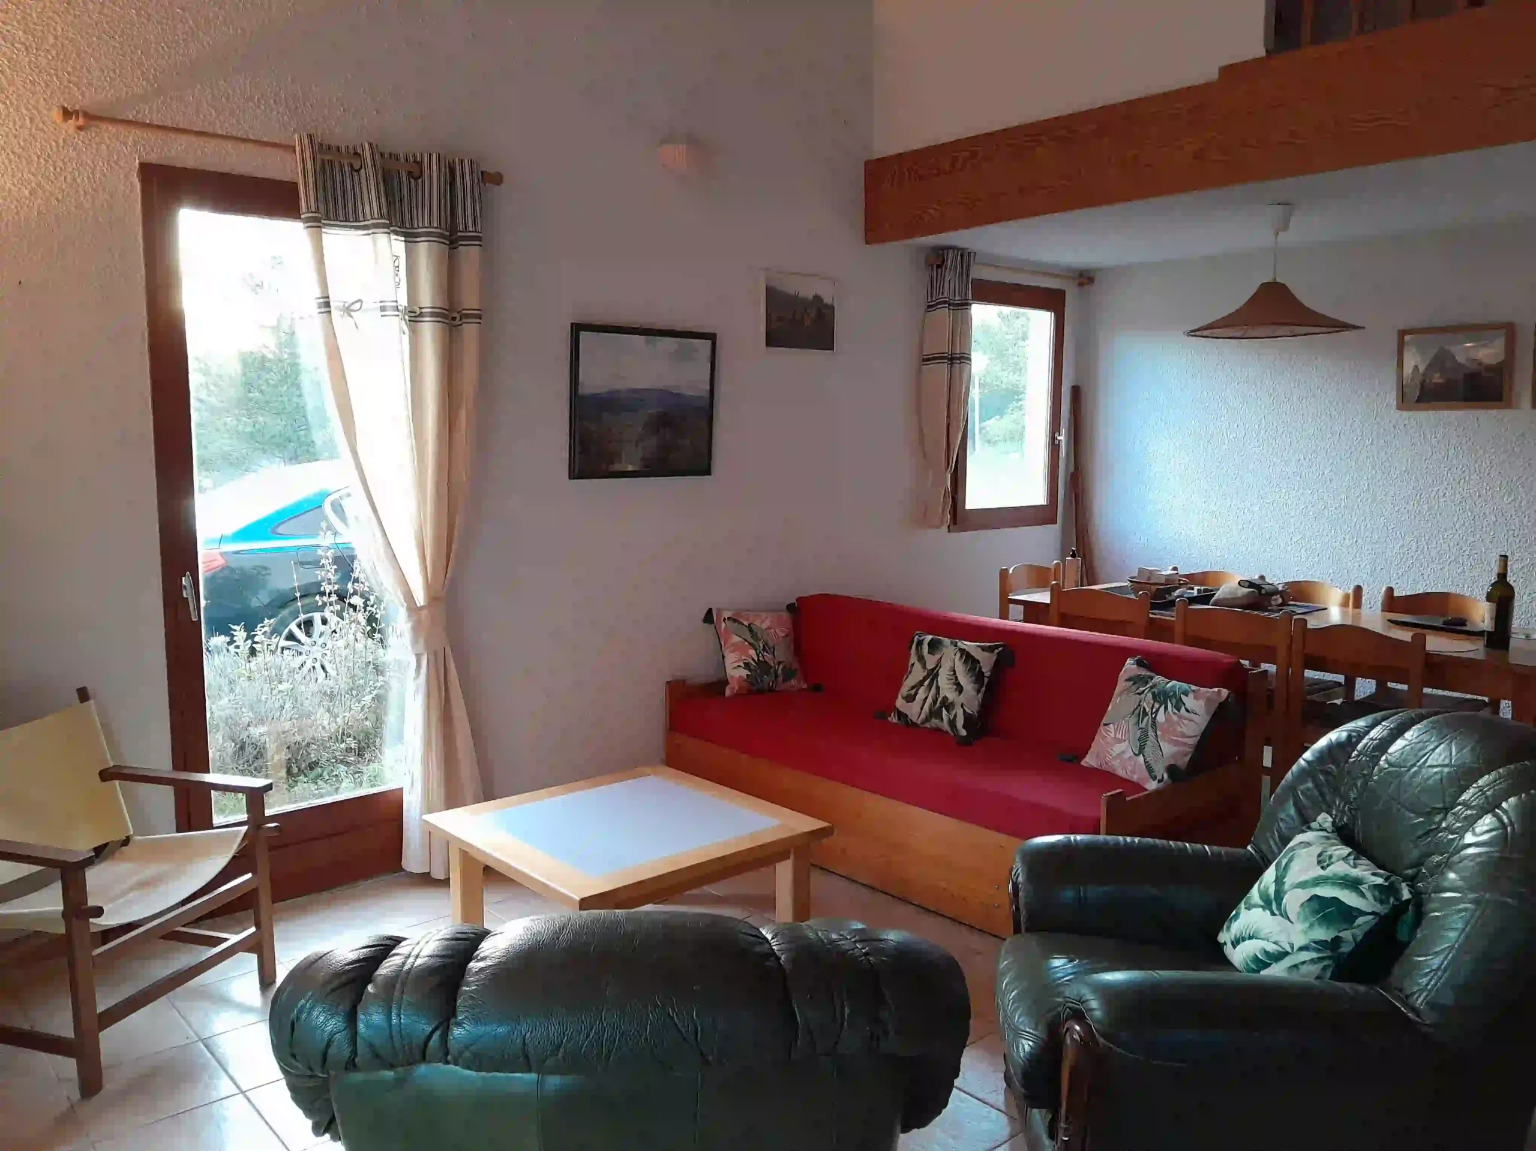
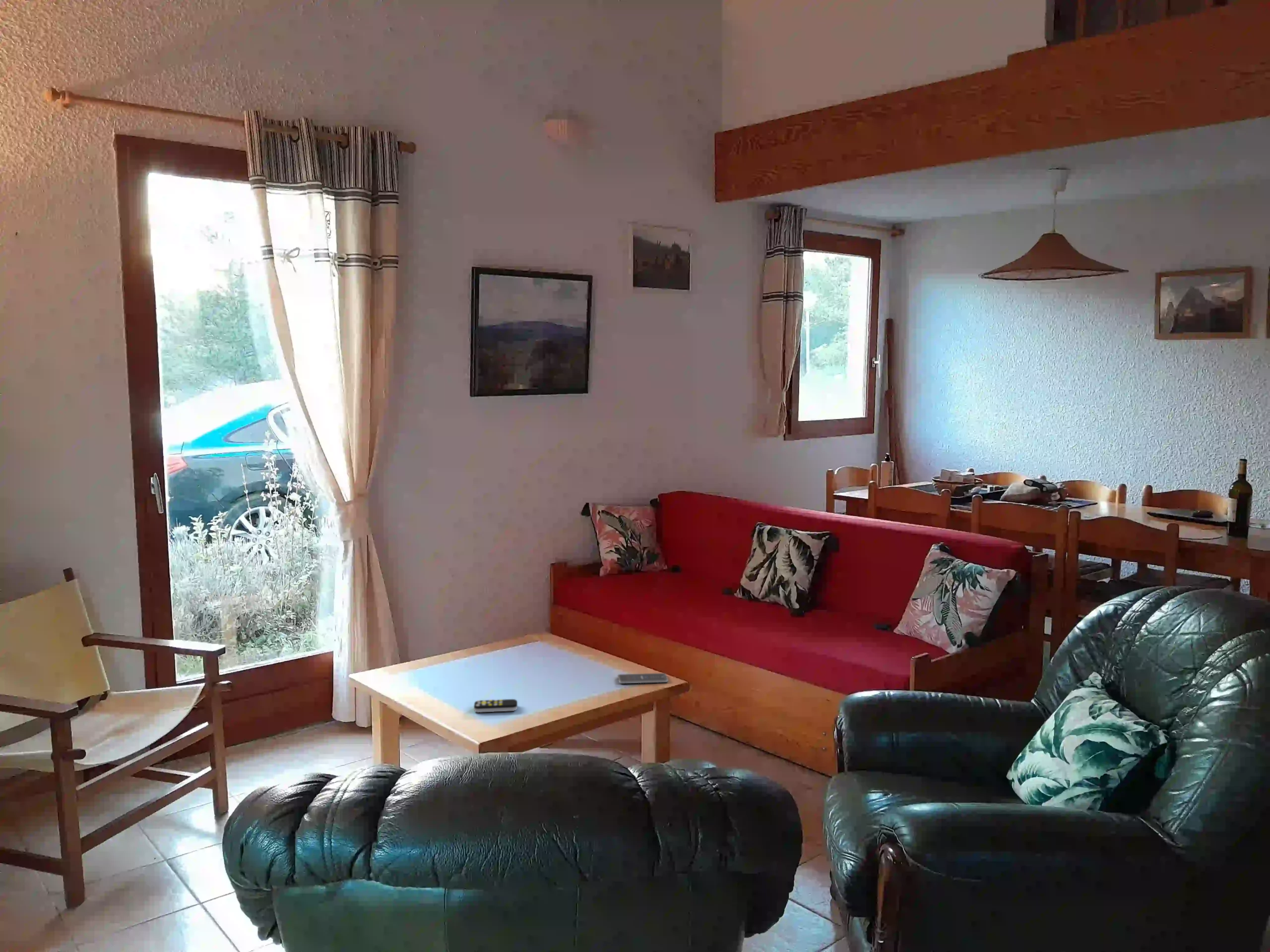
+ smartphone [617,673,669,684]
+ remote control [473,699,518,713]
